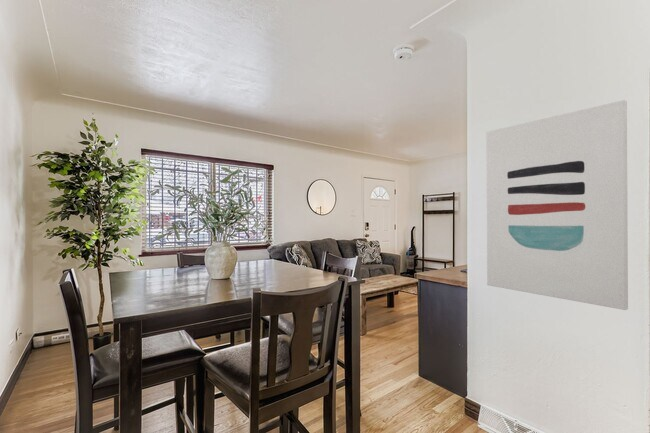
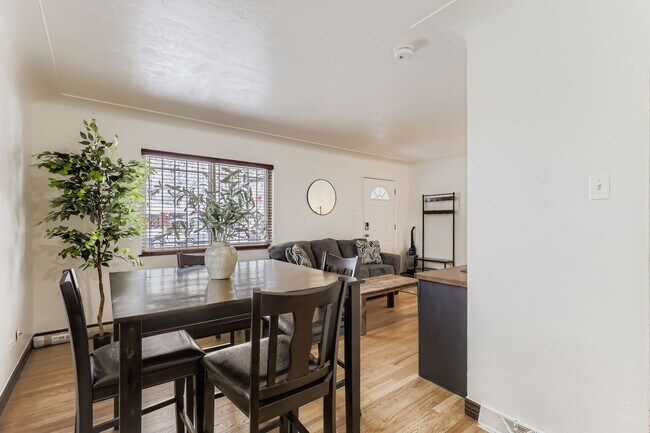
- wall art [485,99,629,311]
